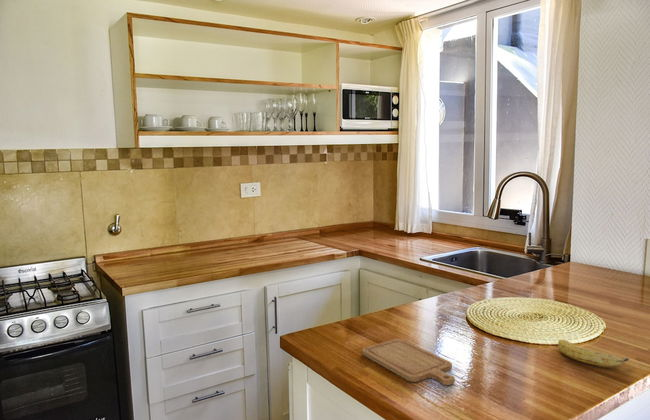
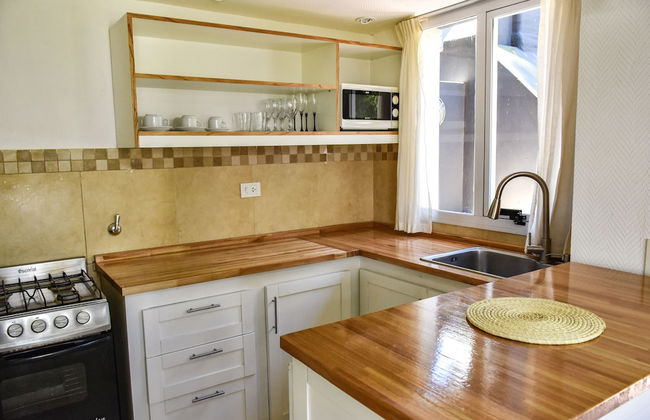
- fruit [557,339,630,368]
- chopping board [361,338,456,386]
